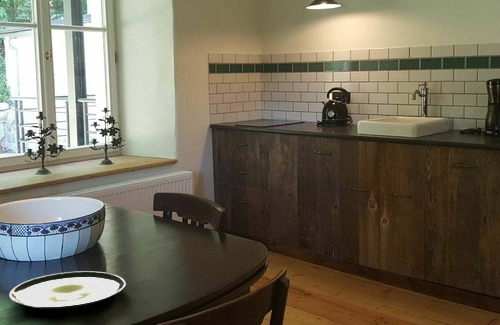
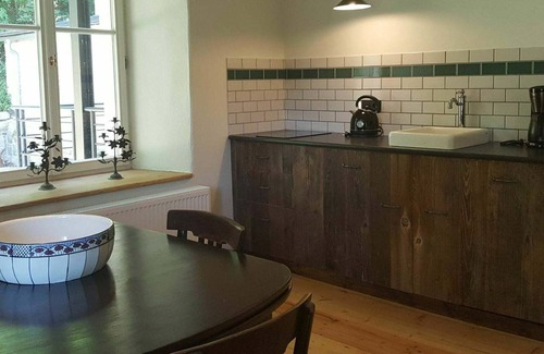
- plate [8,270,127,310]
